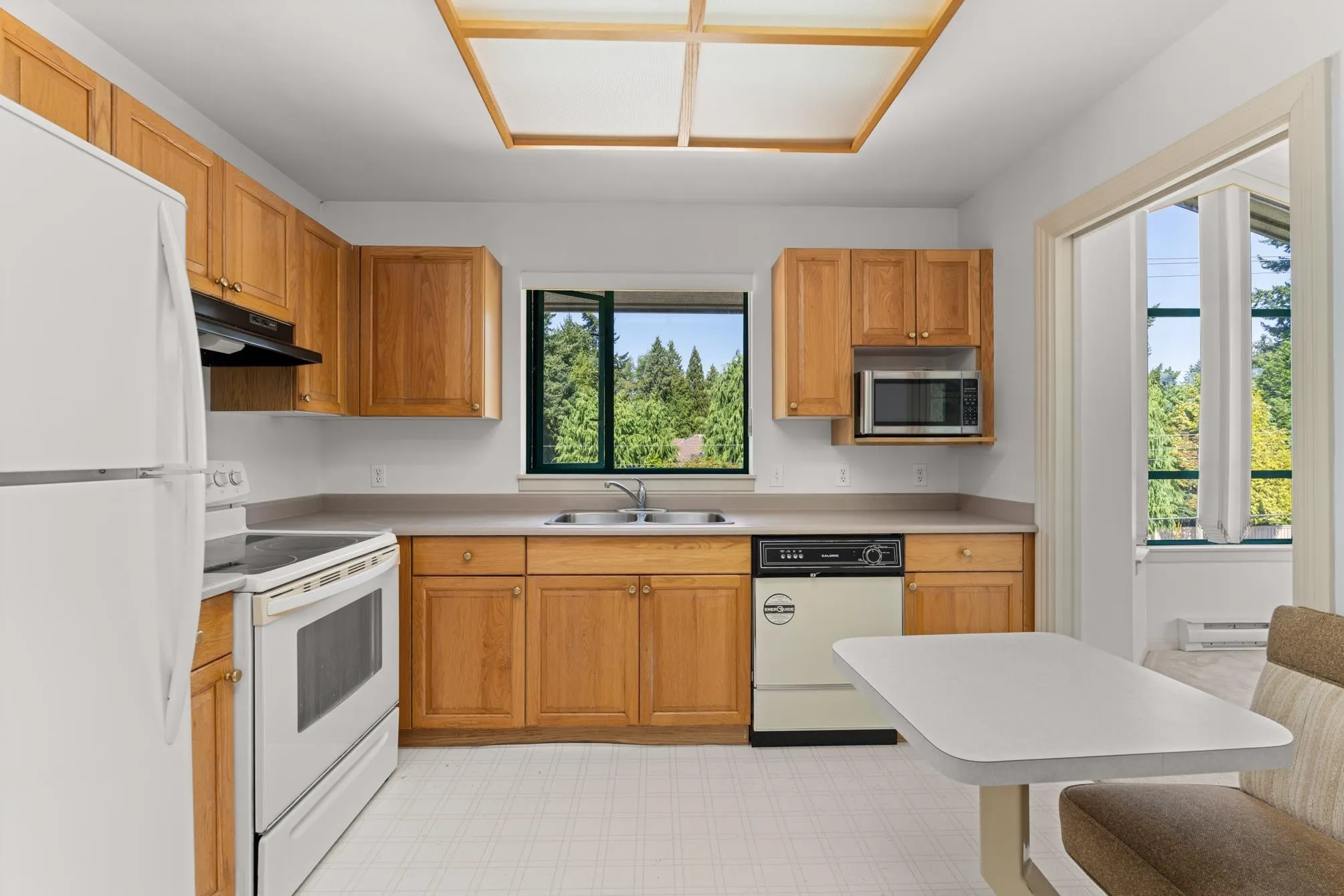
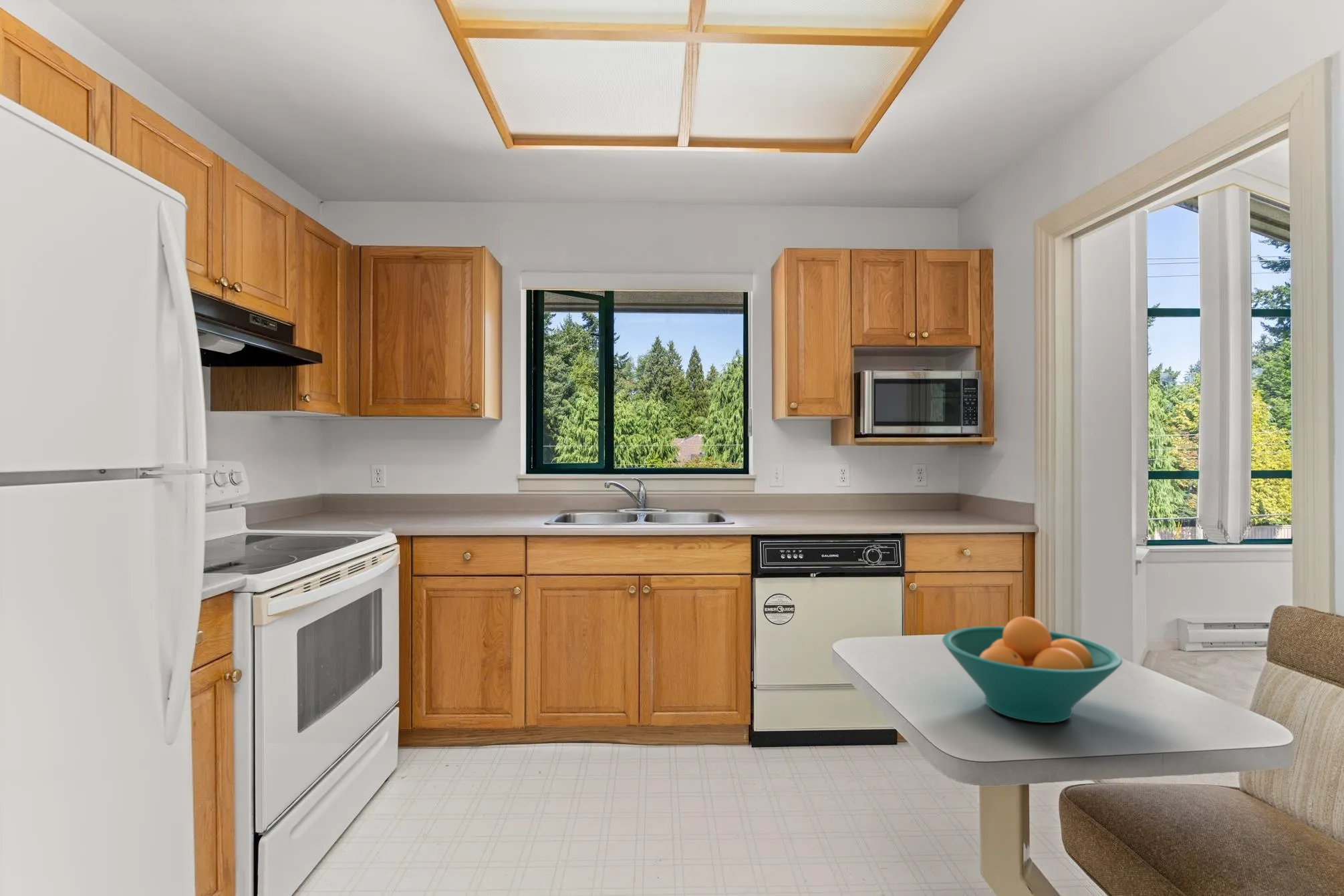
+ fruit bowl [942,615,1123,724]
